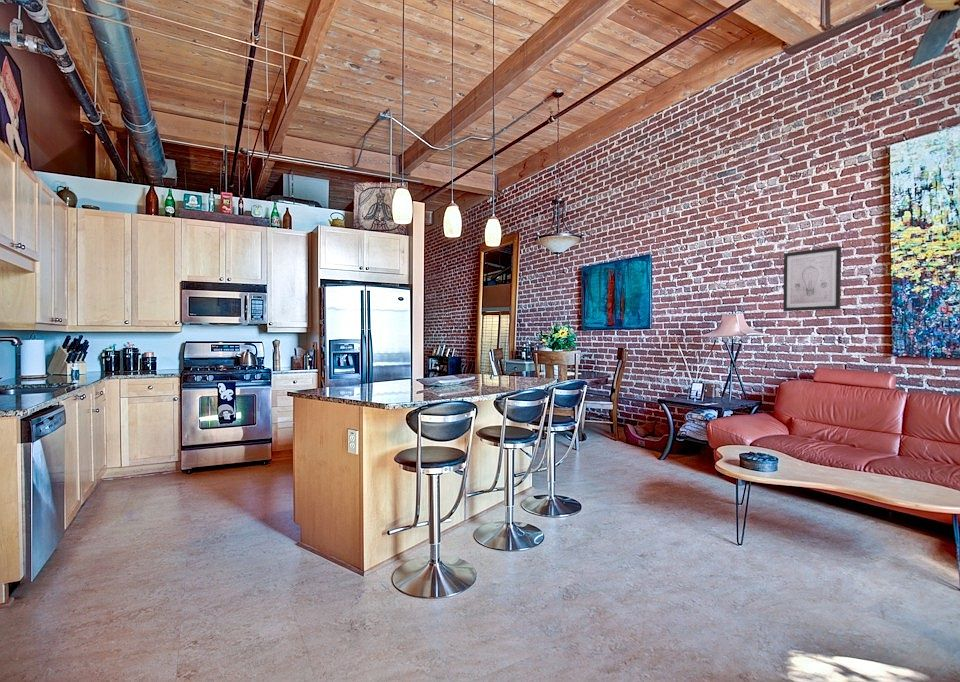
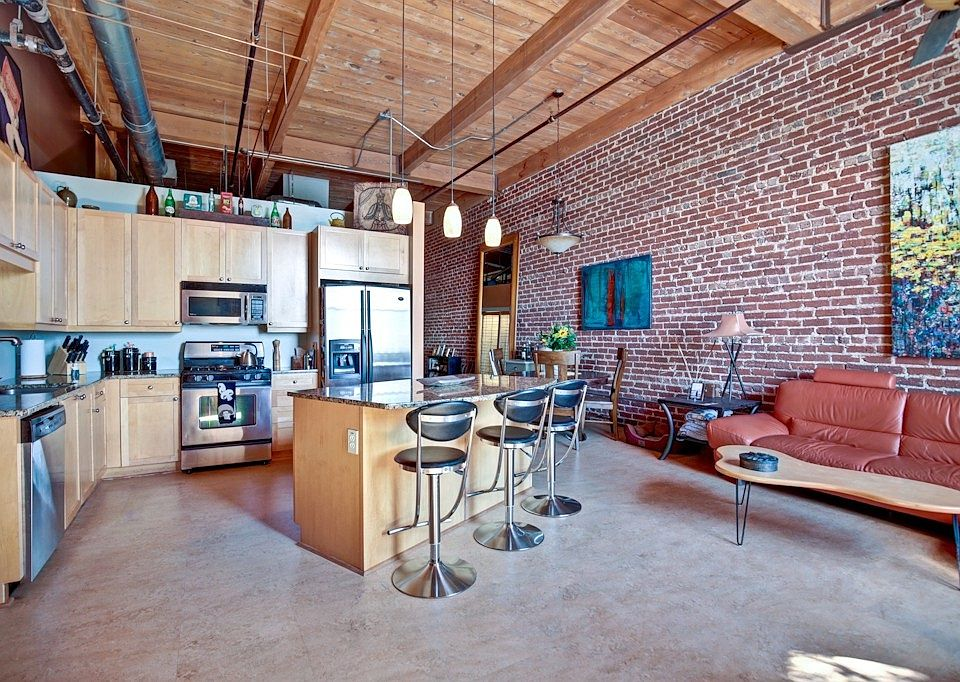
- wall art [782,245,842,312]
